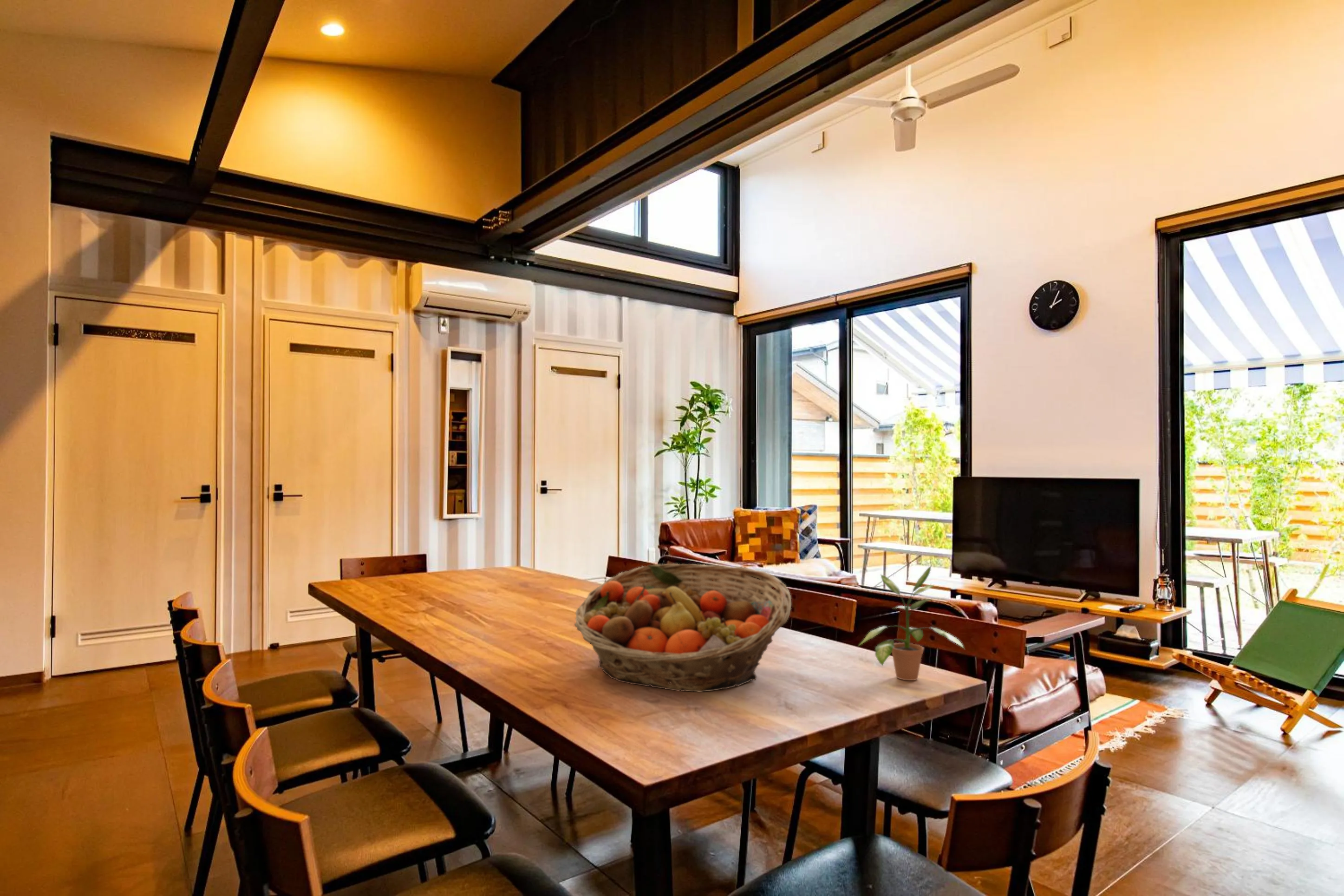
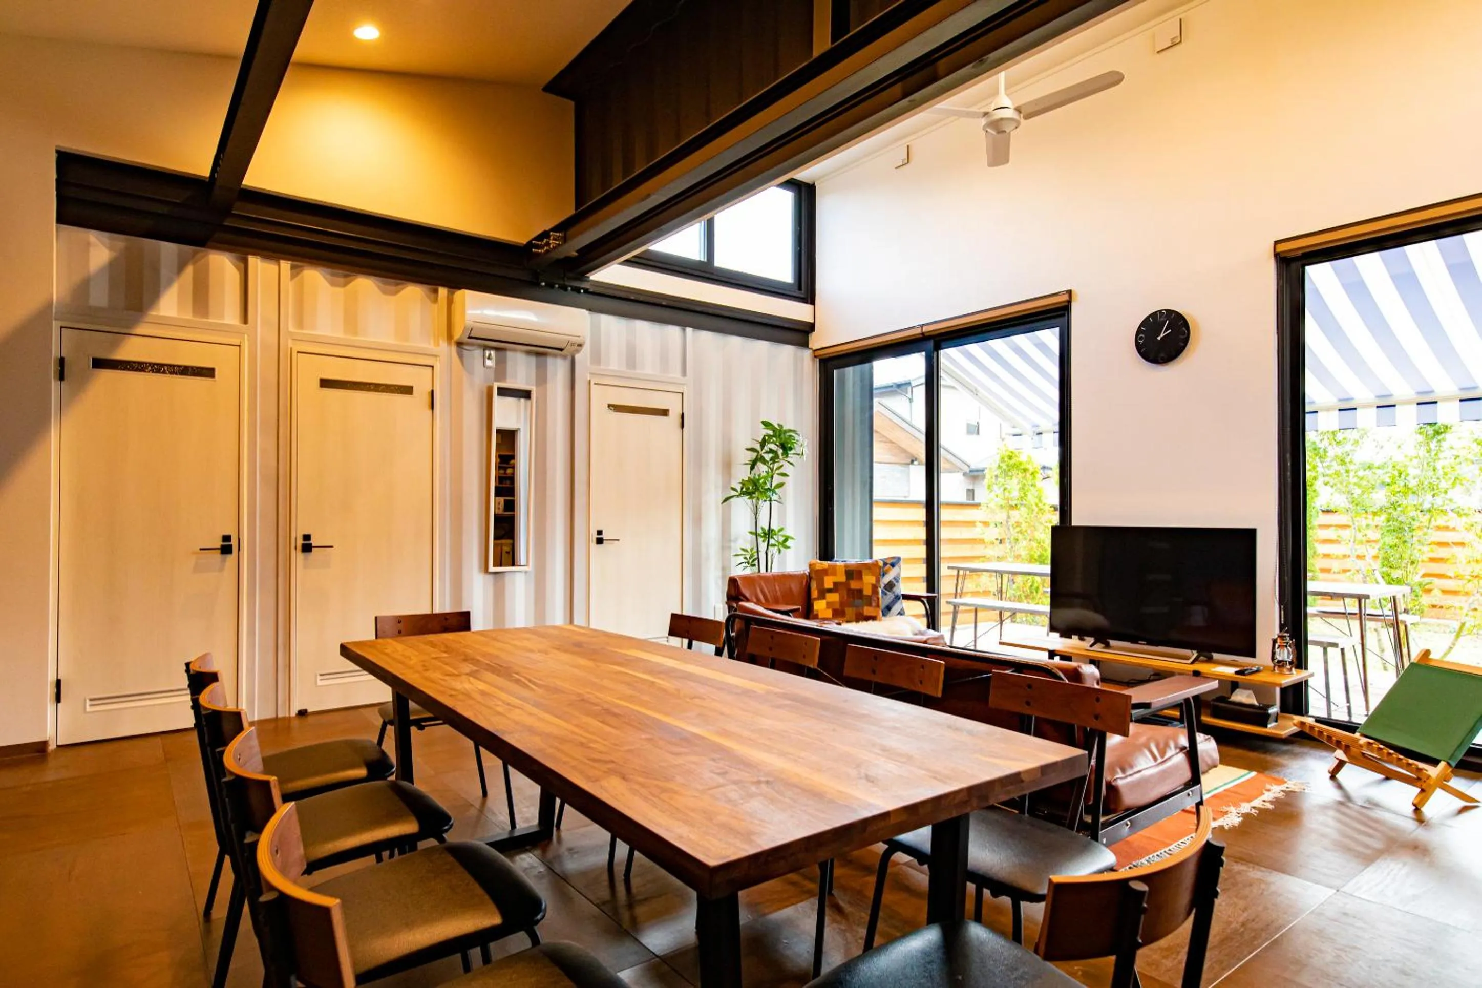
- potted plant [857,565,966,681]
- fruit basket [574,563,792,693]
